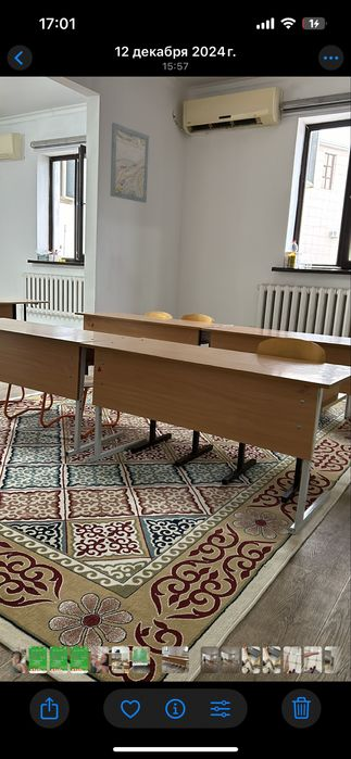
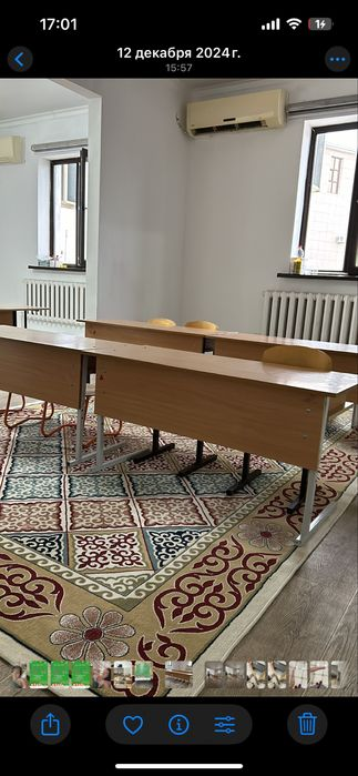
- wall art [110,122,150,204]
